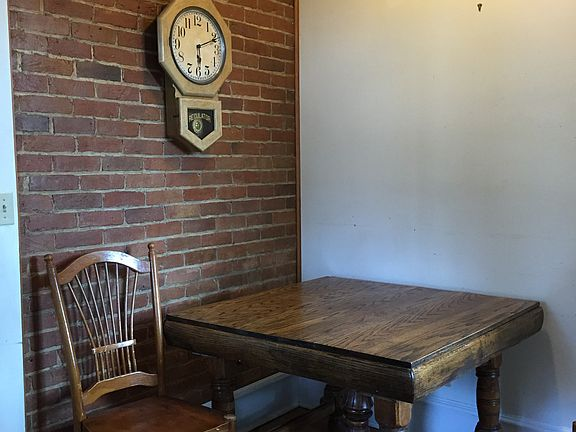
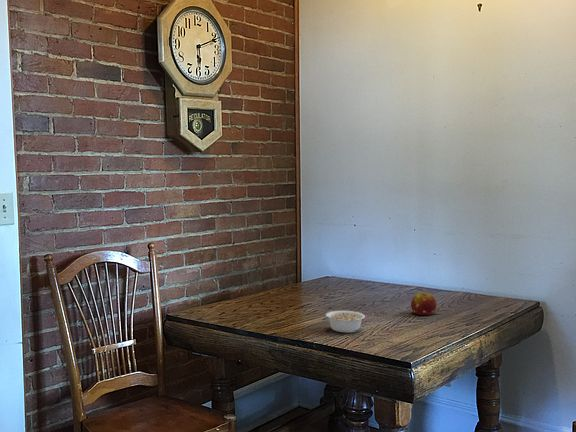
+ legume [325,310,366,334]
+ fruit [410,292,437,317]
